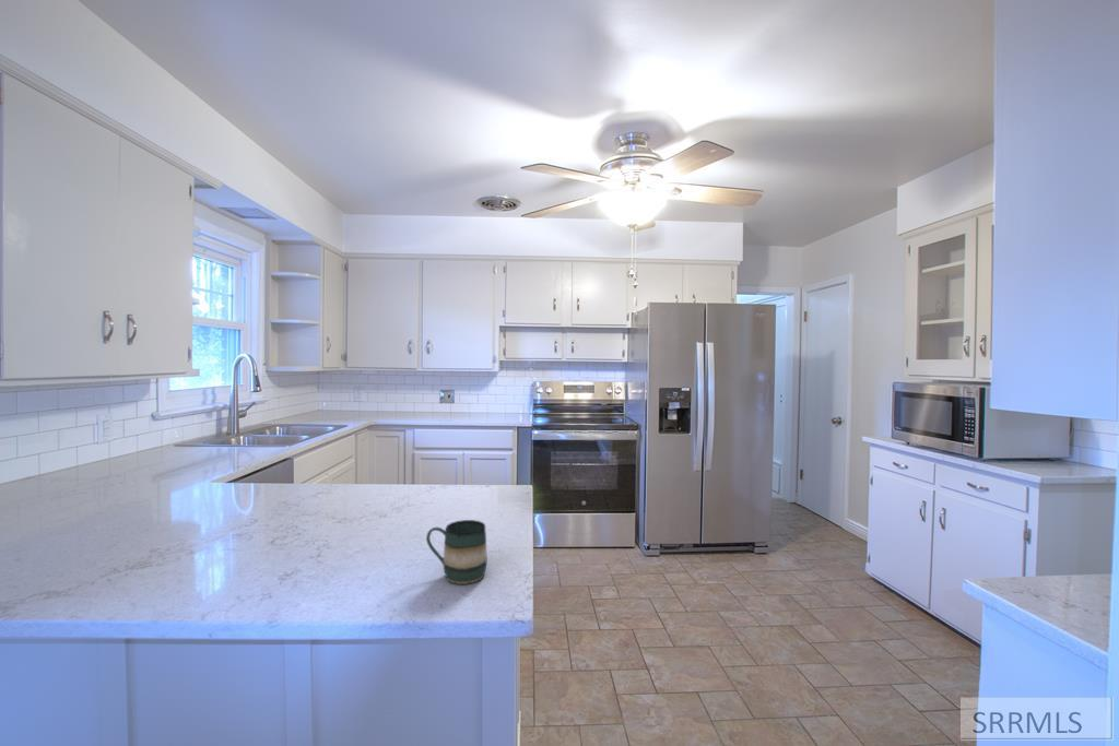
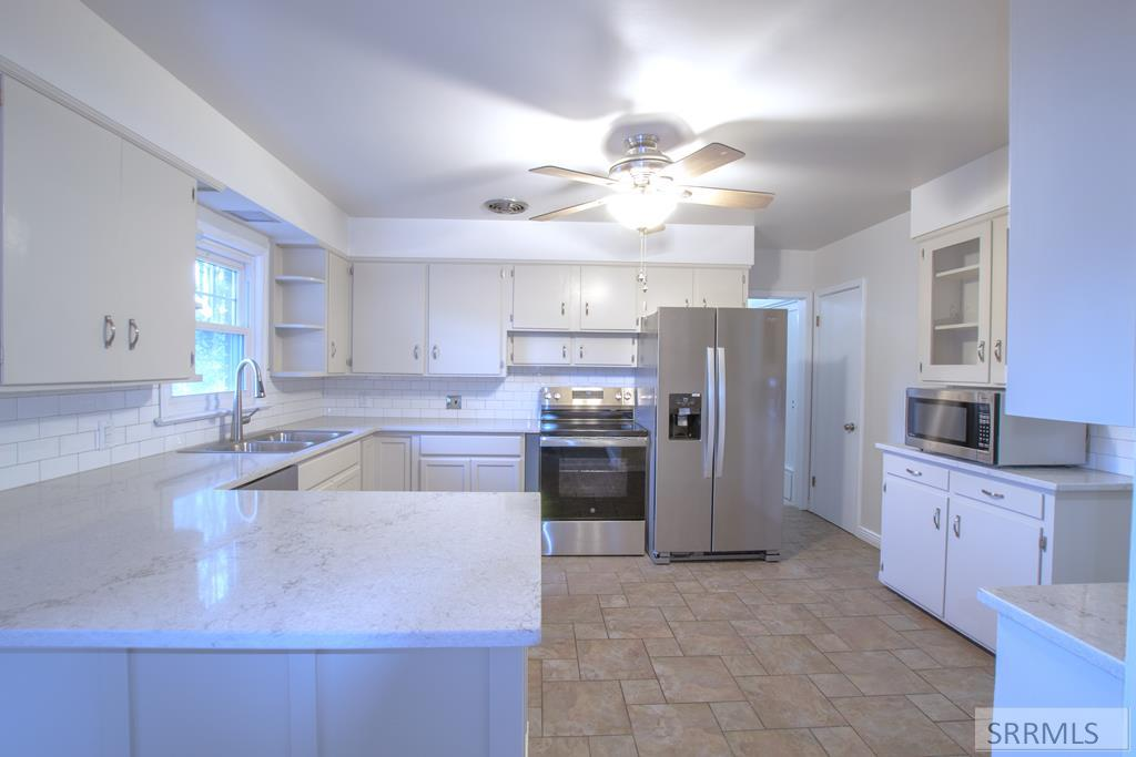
- mug [425,519,488,585]
